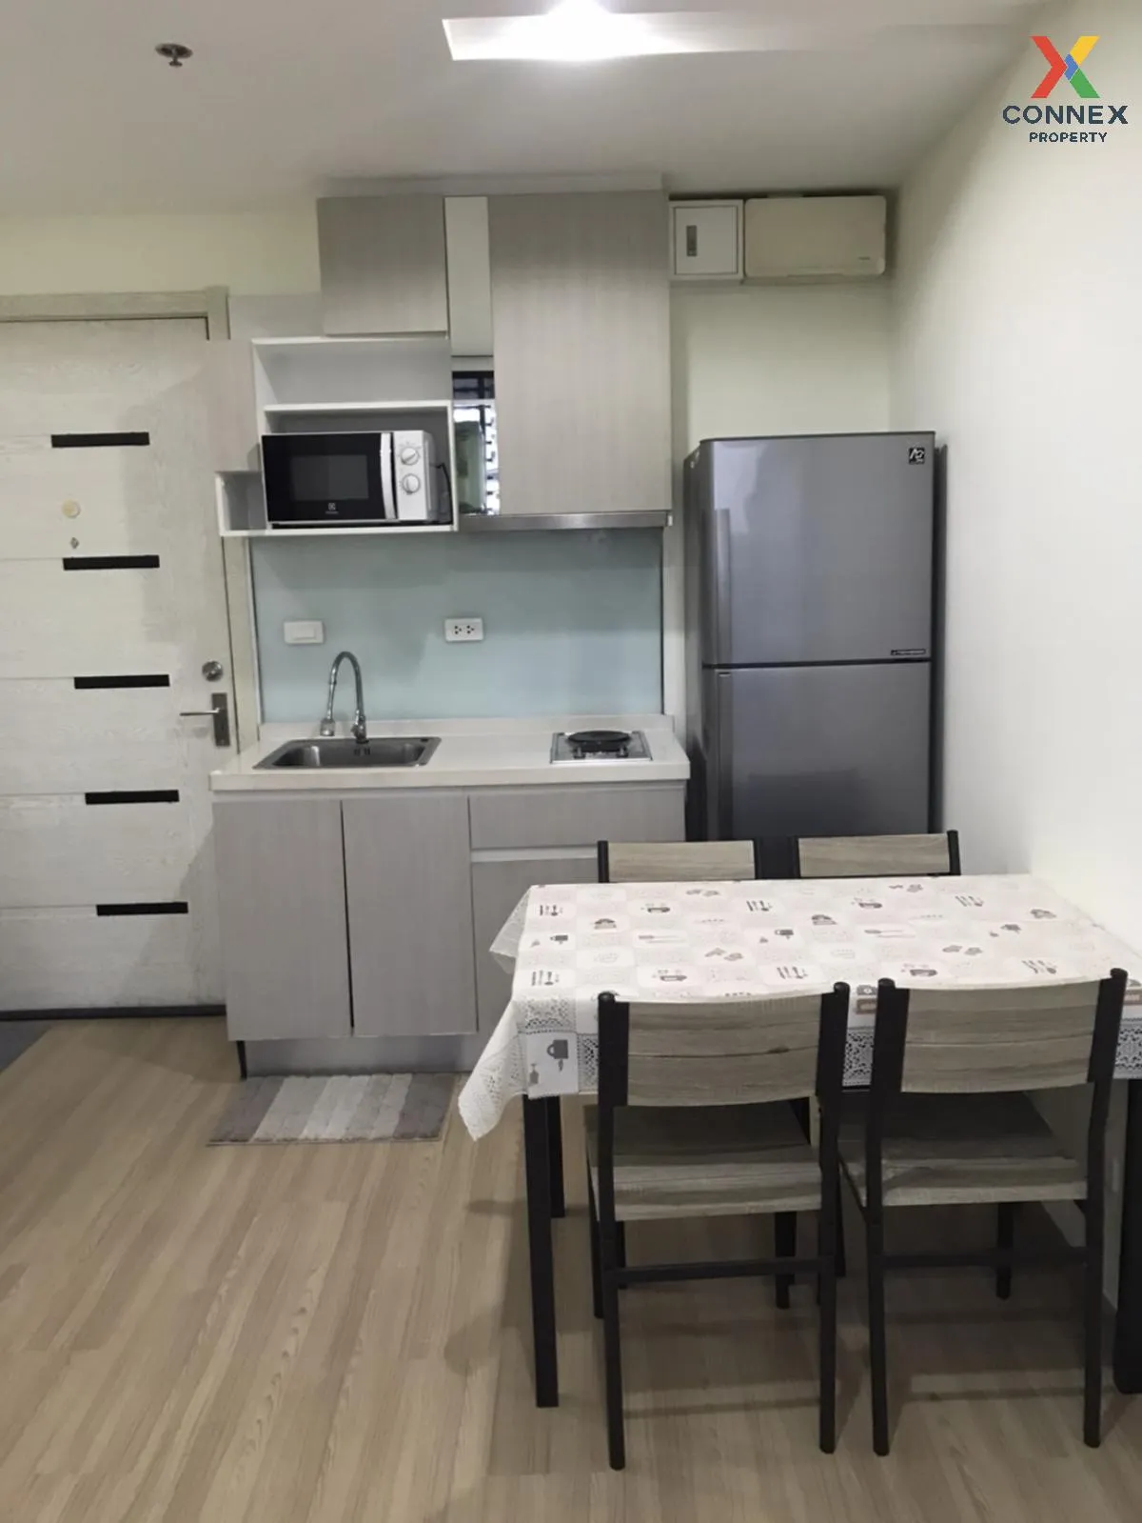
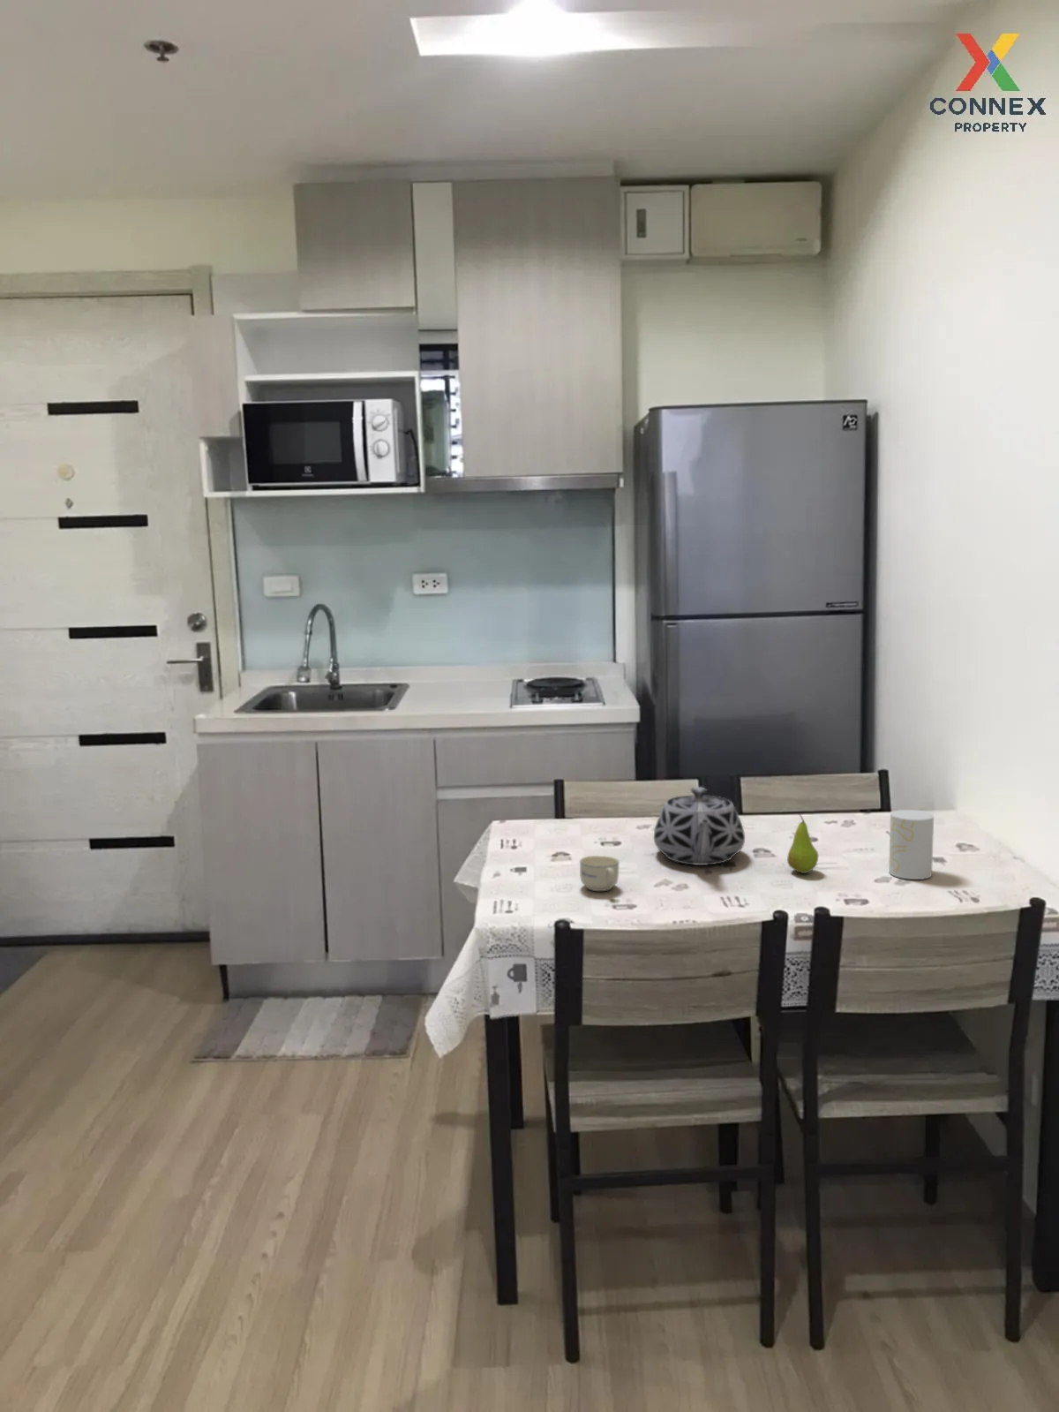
+ teapot [653,786,745,867]
+ cup [888,809,934,880]
+ fruit [786,812,819,875]
+ cup [578,855,621,892]
